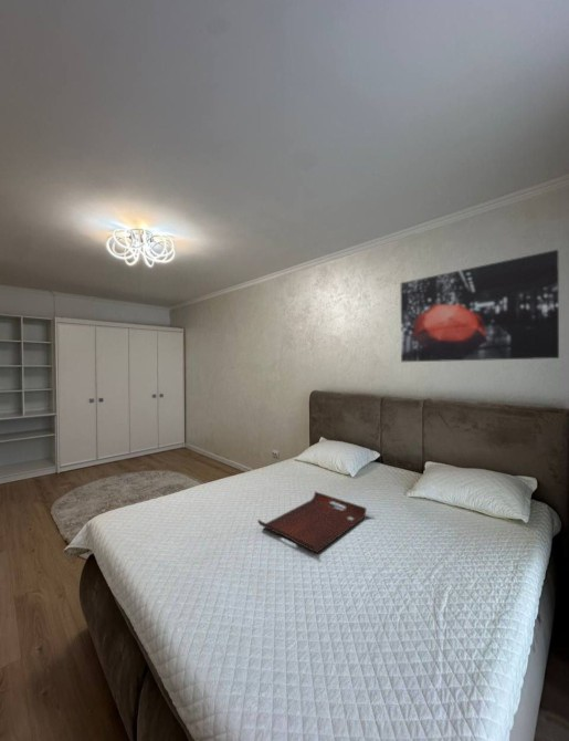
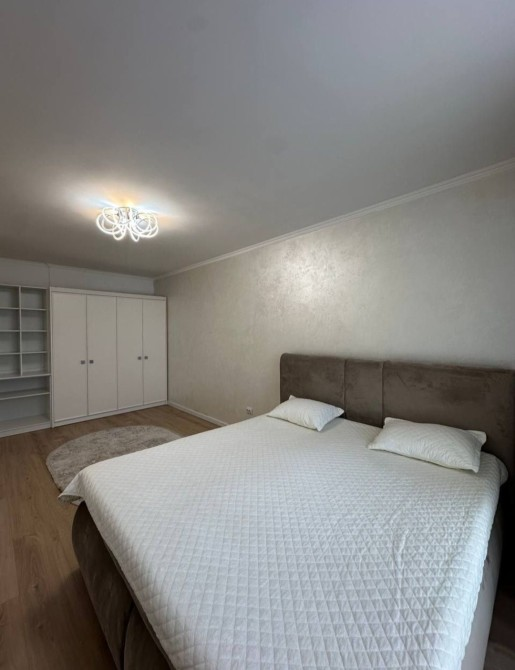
- serving tray [256,491,367,554]
- wall art [400,249,560,363]
